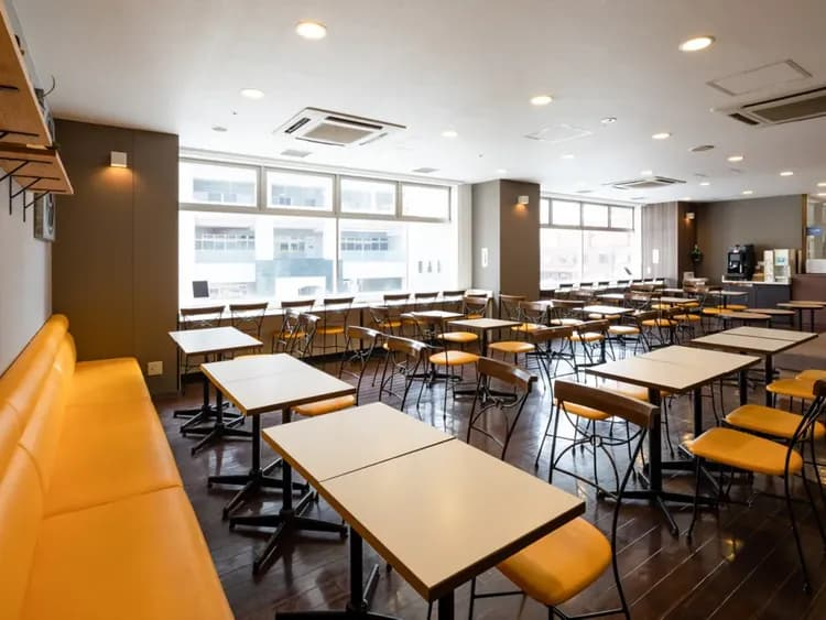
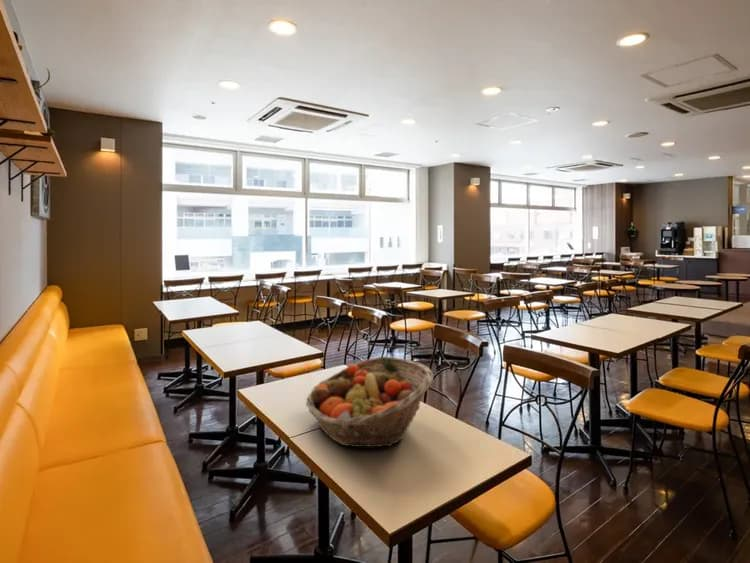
+ fruit basket [305,356,434,449]
